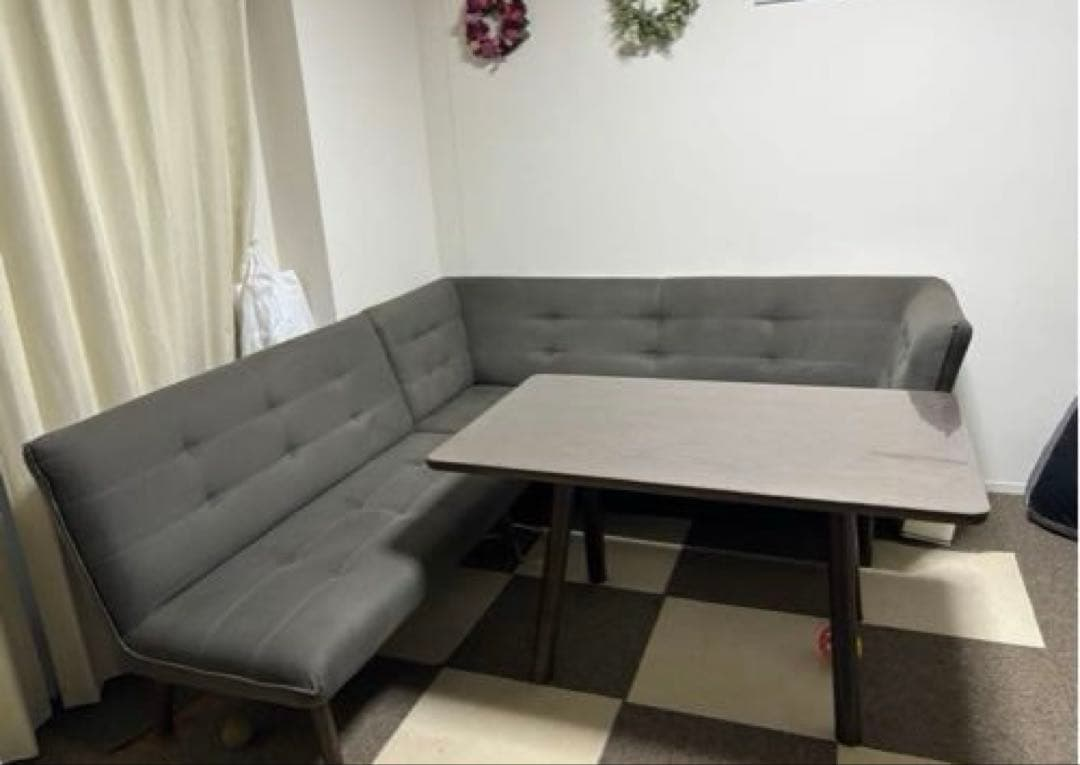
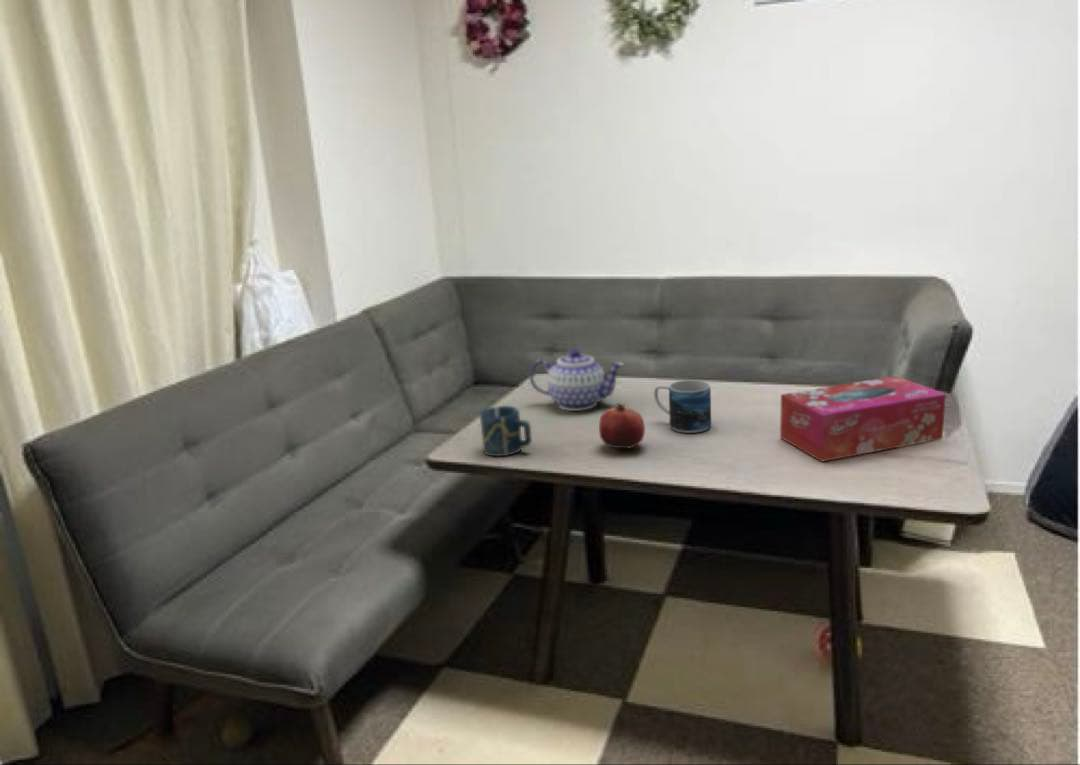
+ cup [479,405,533,458]
+ teapot [529,348,625,412]
+ tissue box [779,375,947,463]
+ mug [653,379,712,434]
+ fruit [598,402,646,449]
